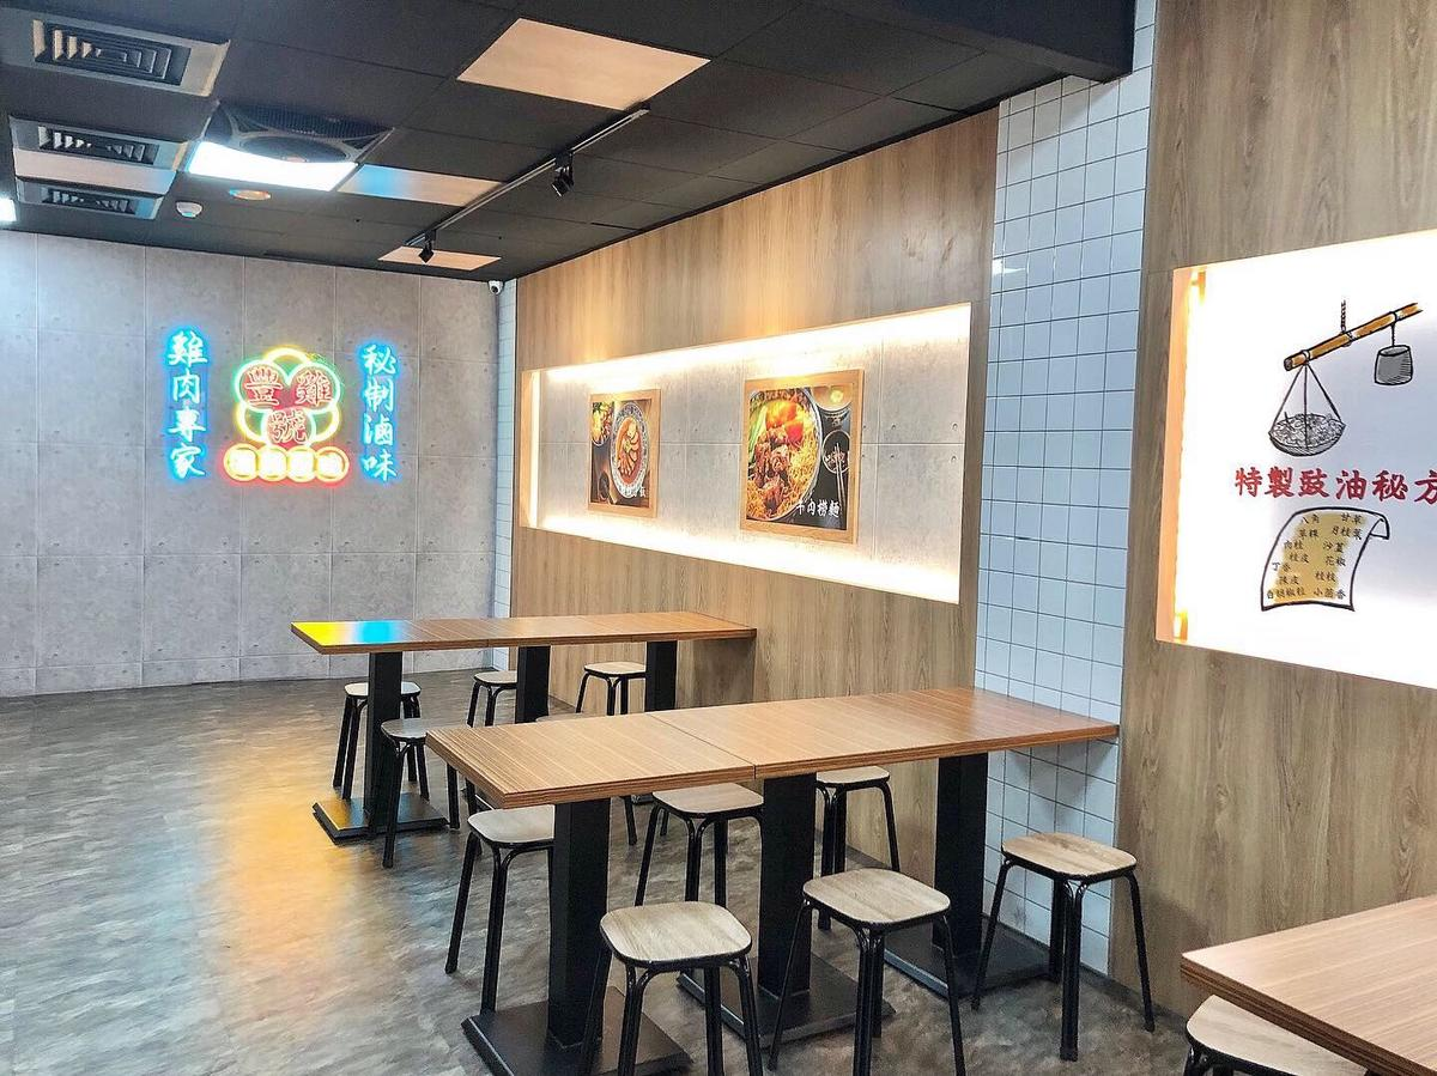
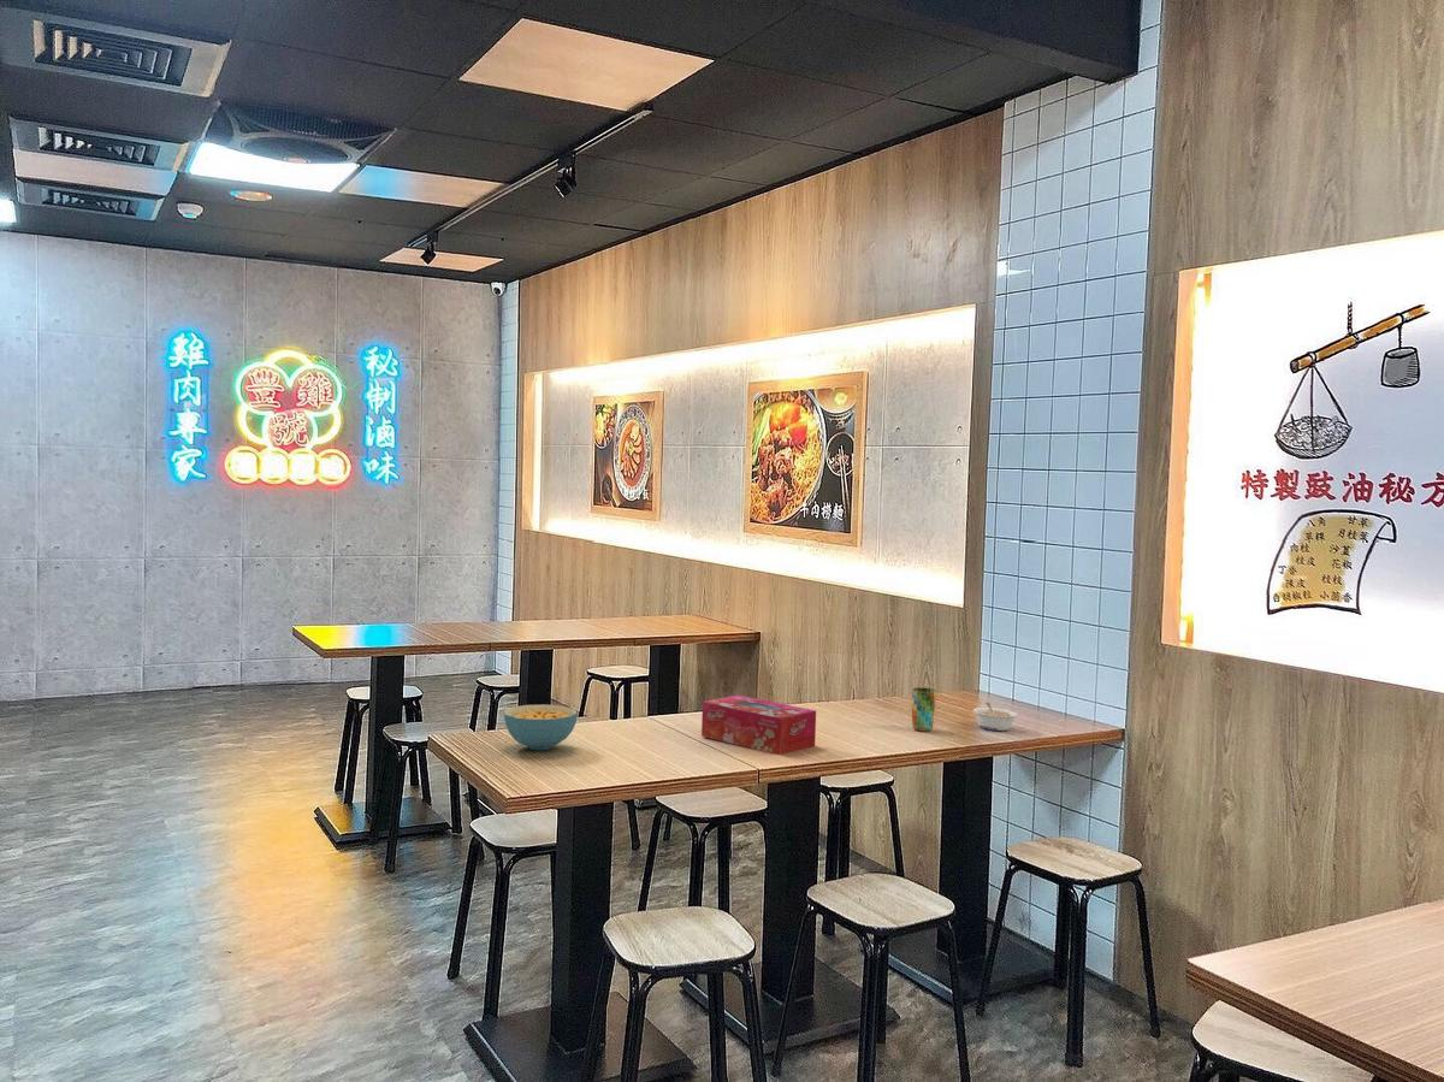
+ tissue box [700,694,817,756]
+ legume [972,702,1019,732]
+ cup [911,686,937,733]
+ cereal bowl [502,703,579,751]
